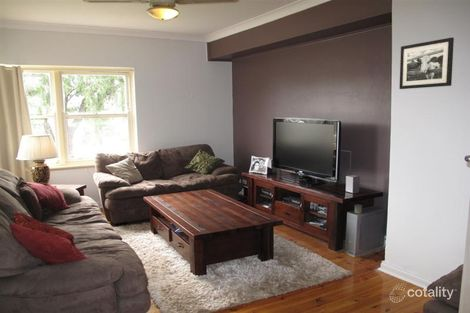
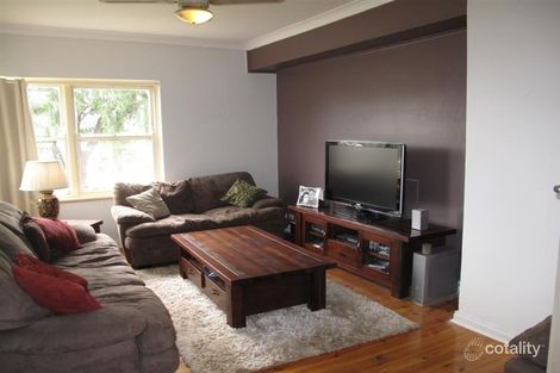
- picture frame [398,37,455,90]
